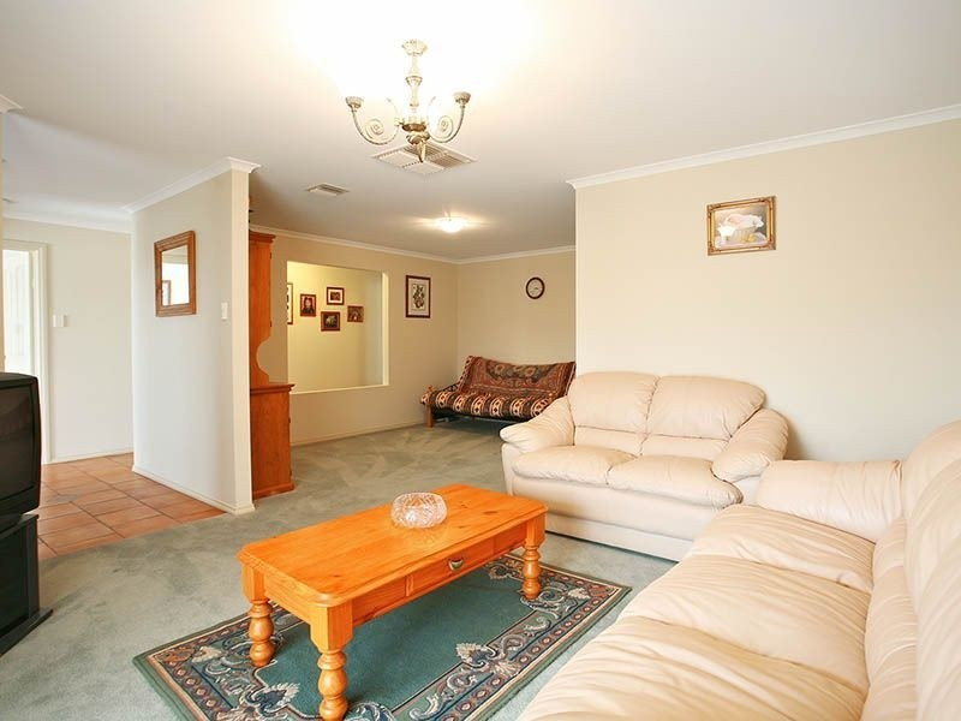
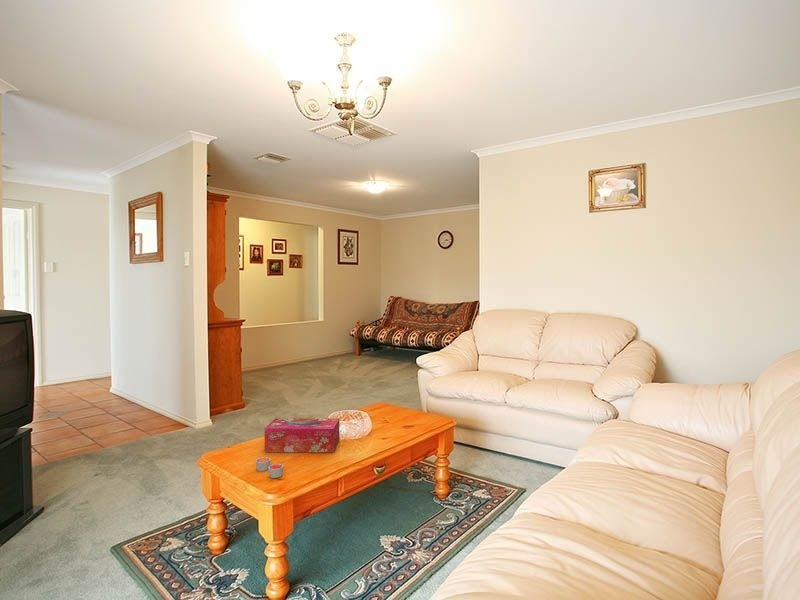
+ tissue box [264,417,340,453]
+ candle [255,456,285,479]
